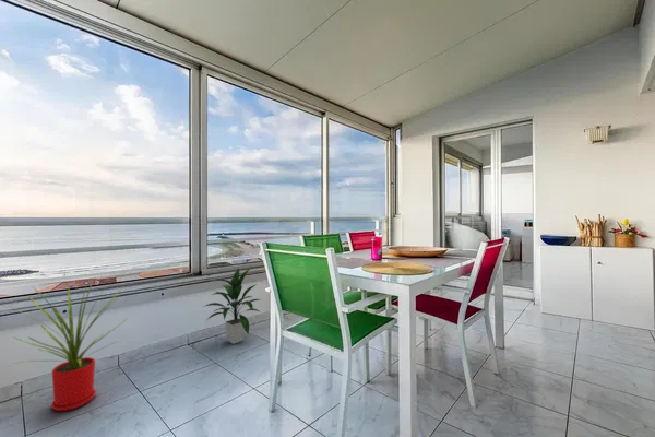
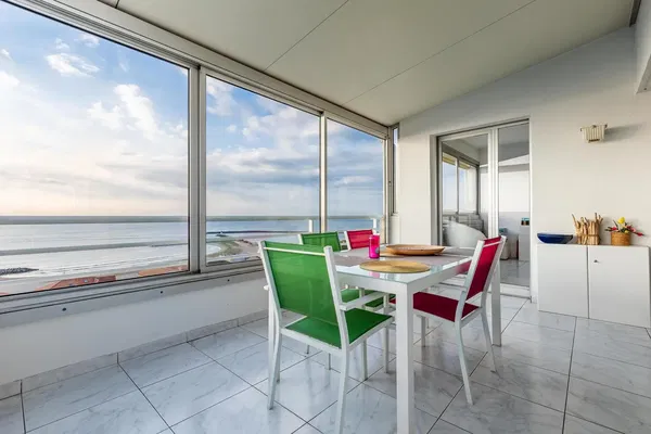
- house plant [8,276,130,412]
- indoor plant [202,267,262,345]
